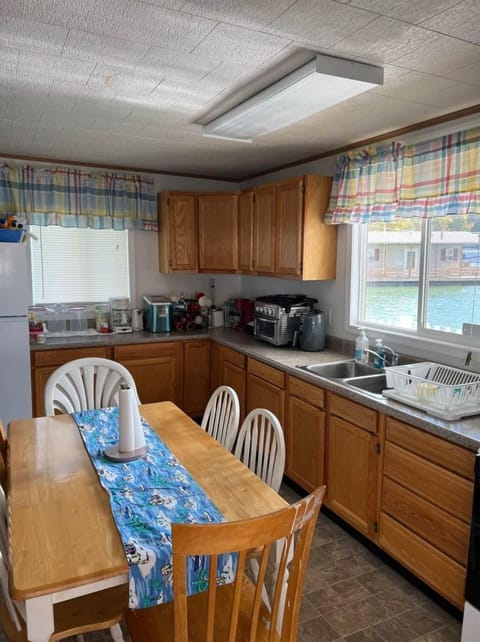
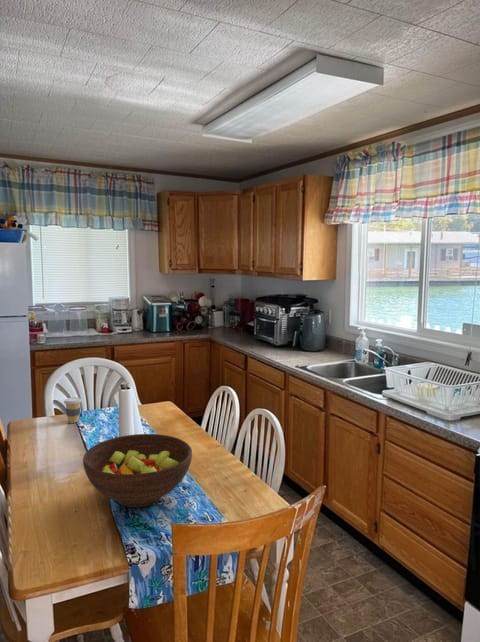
+ fruit bowl [82,433,193,509]
+ coffee cup [63,396,83,424]
